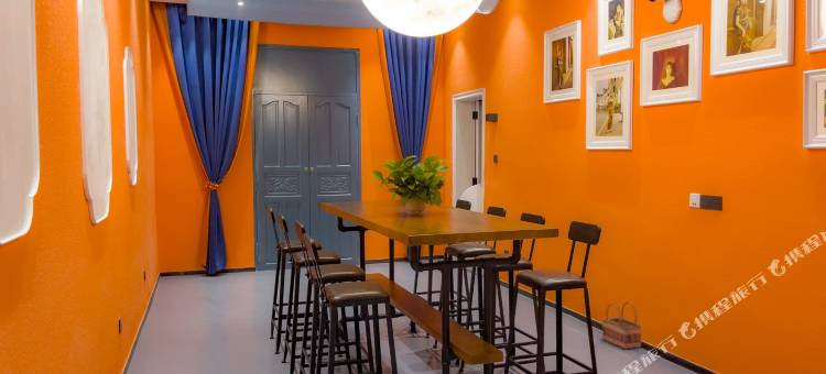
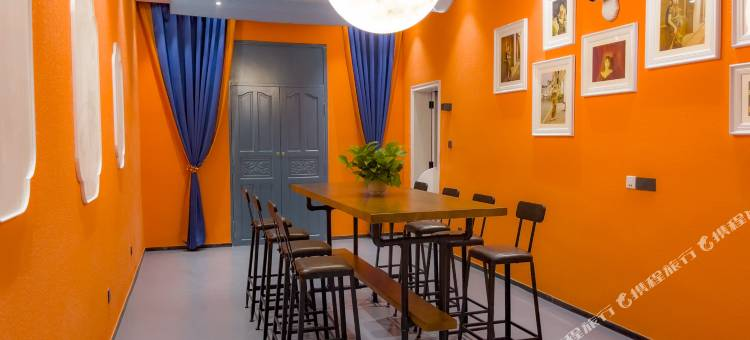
- basket [601,300,643,350]
